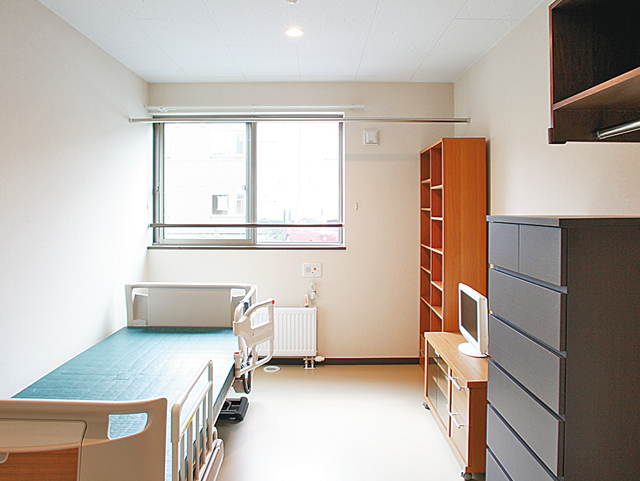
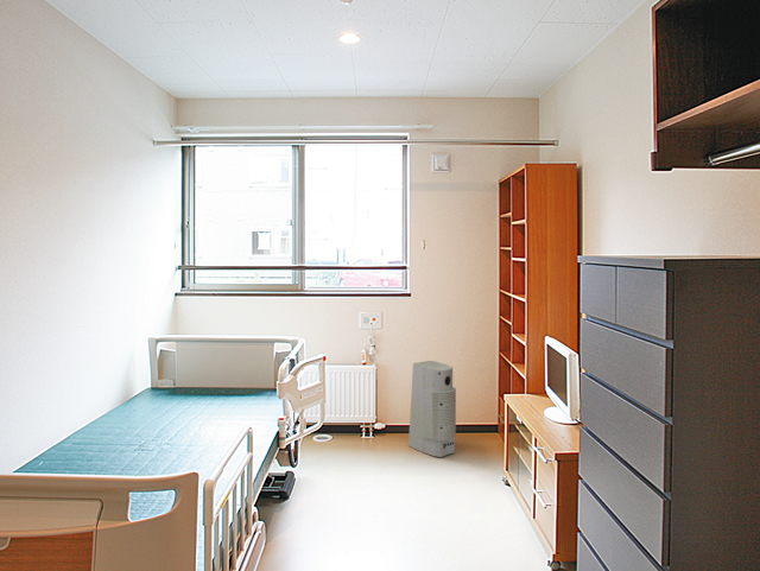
+ air purifier [407,360,457,458]
